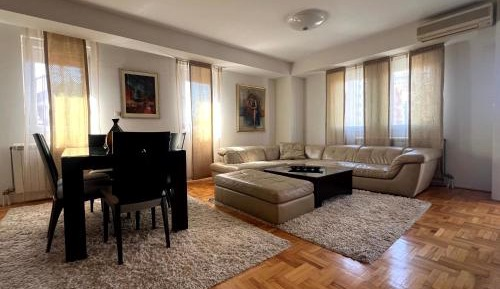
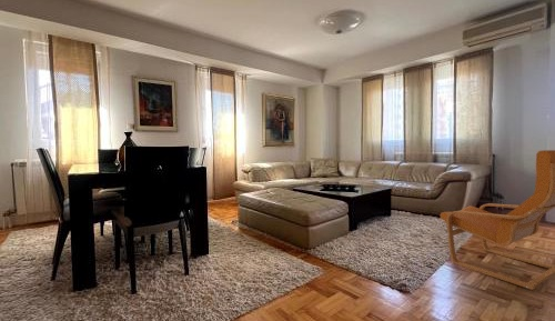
+ armchair [438,149,555,291]
